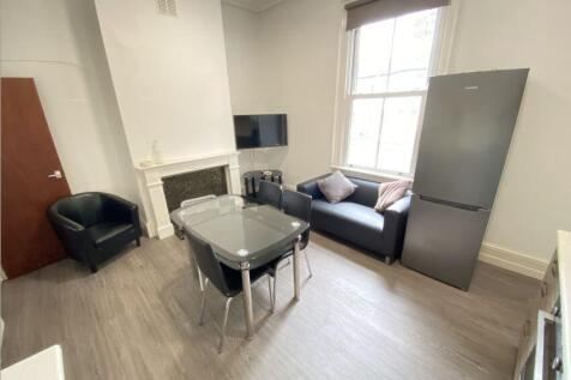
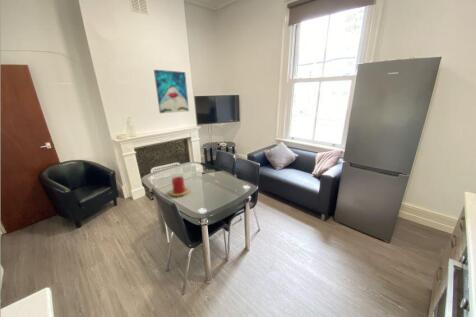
+ wall art [153,69,190,114]
+ candle [169,176,190,197]
